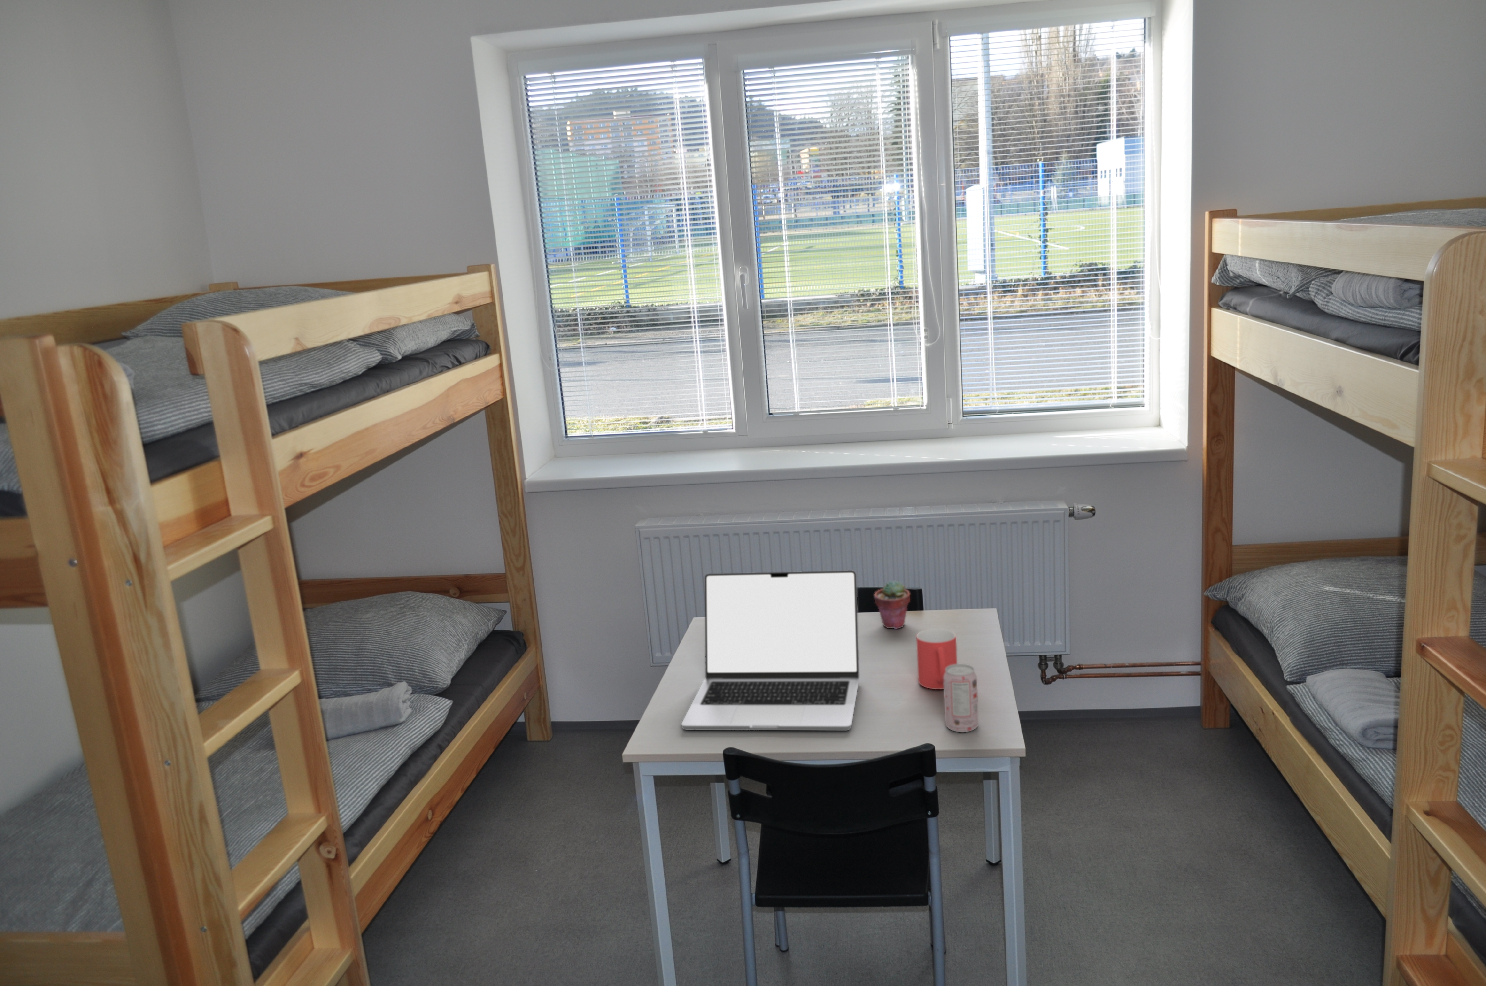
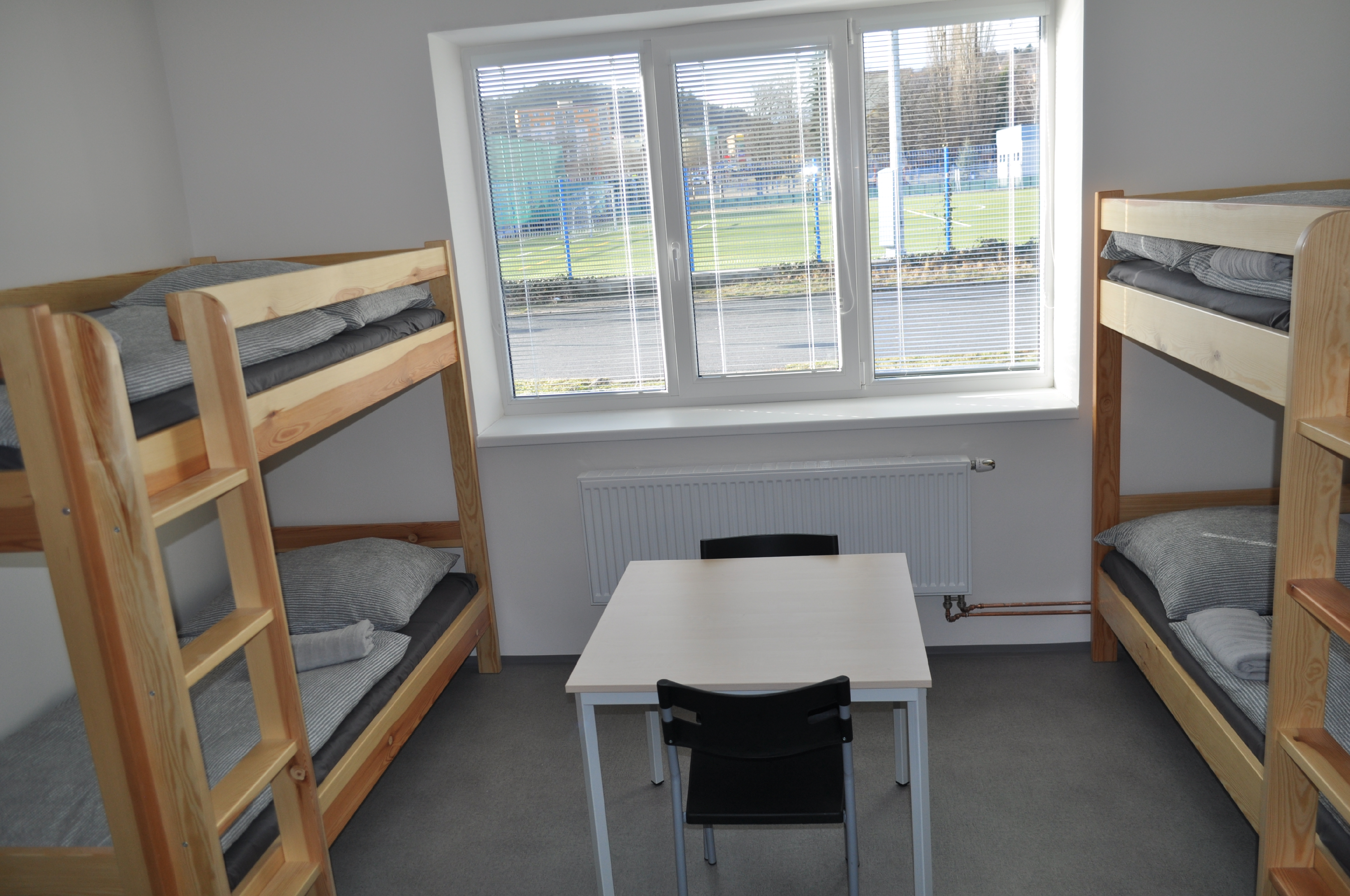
- beverage can [943,664,979,733]
- potted succulent [874,580,910,629]
- laptop [681,570,860,731]
- mug [916,628,958,690]
